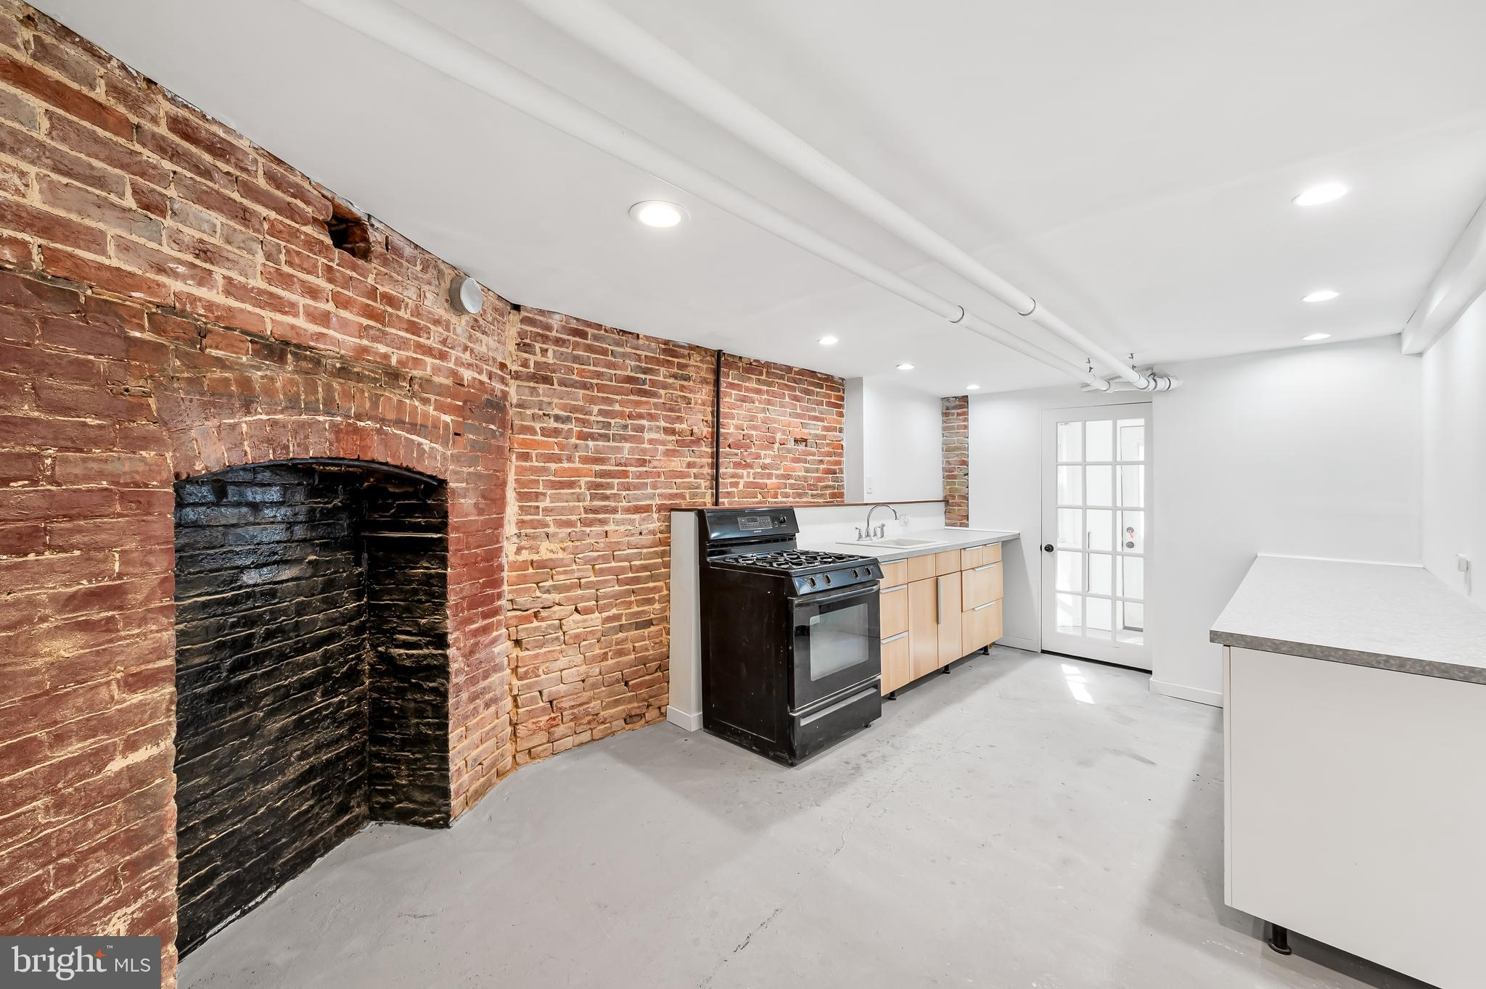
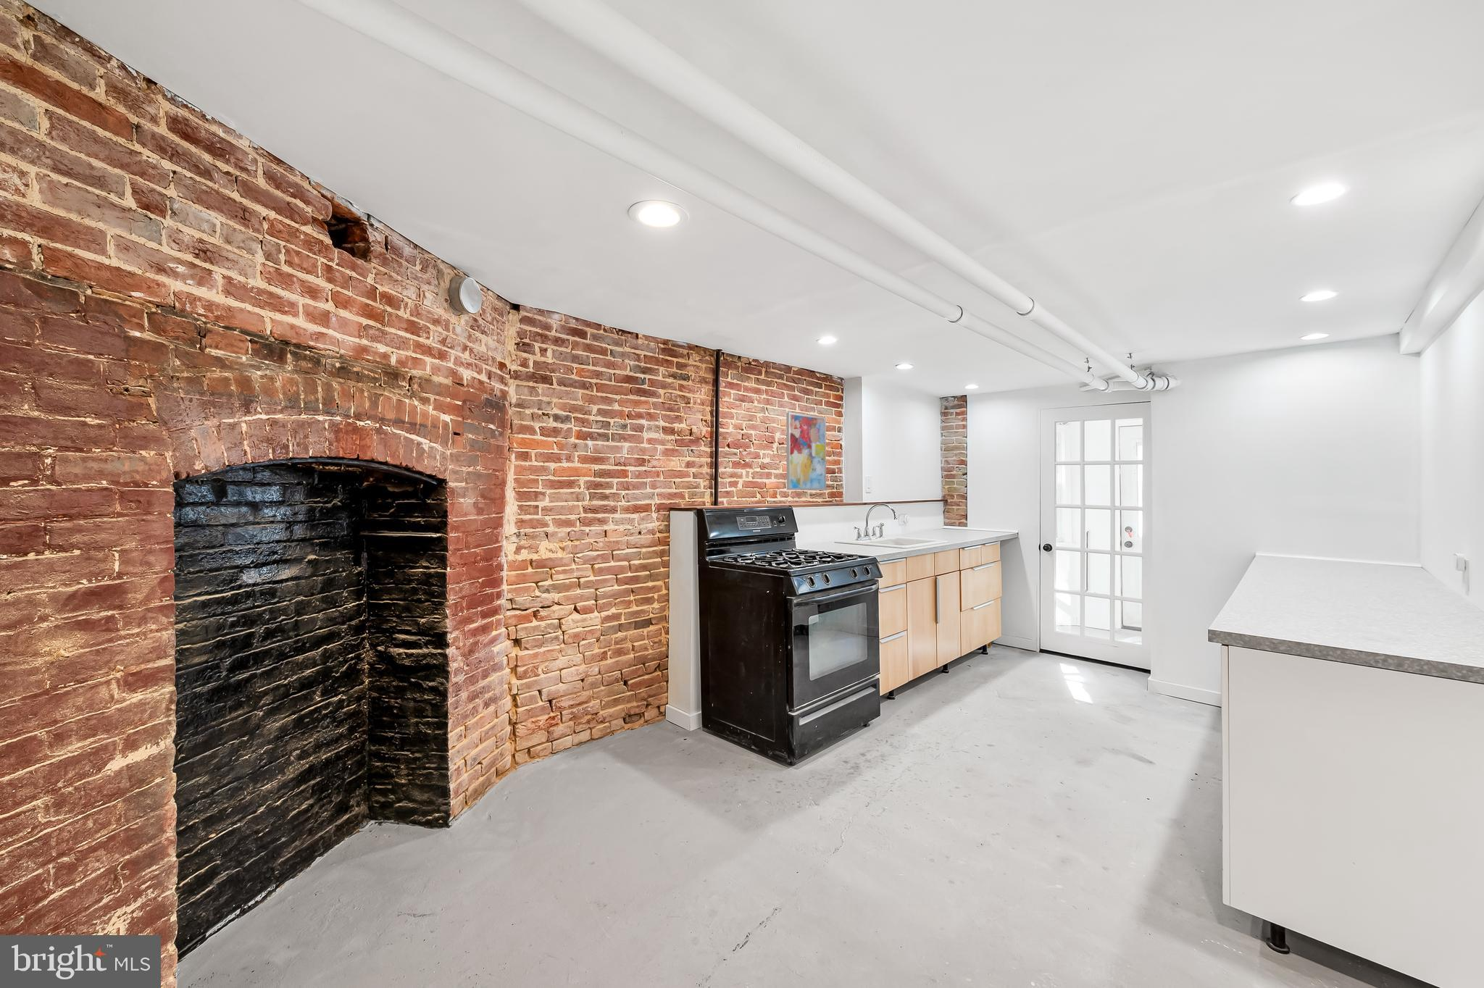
+ wall art [785,411,827,491]
